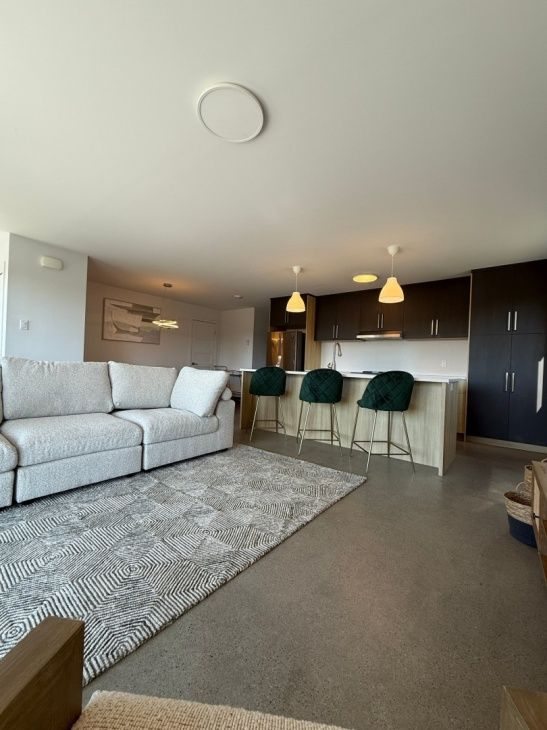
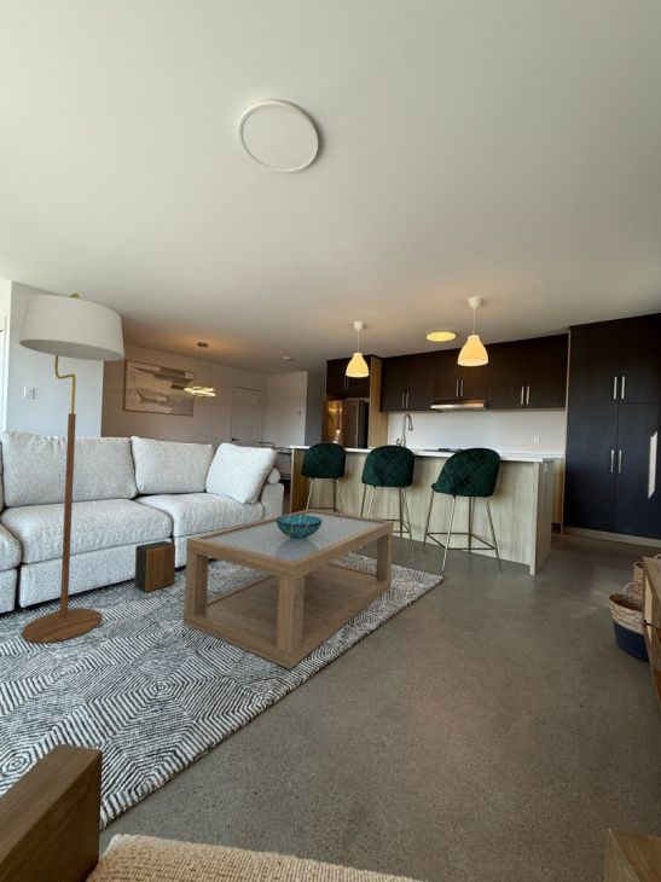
+ floor lamp [17,292,126,644]
+ speaker [133,540,176,593]
+ decorative bowl [276,515,323,540]
+ coffee table [182,507,395,671]
